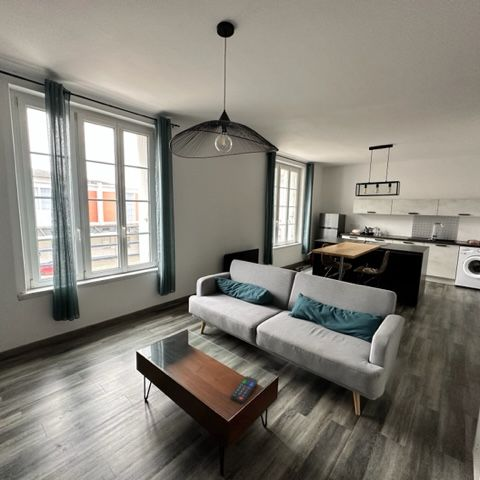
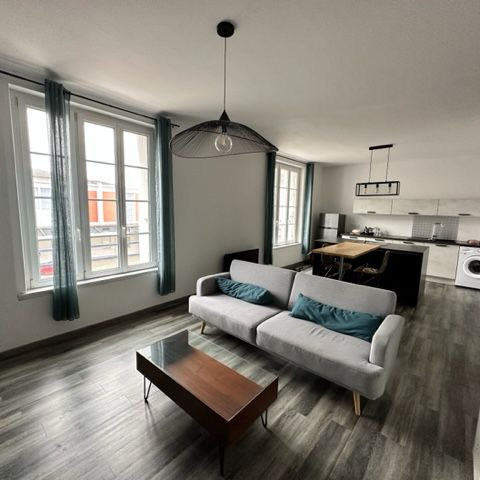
- remote control [230,375,258,405]
